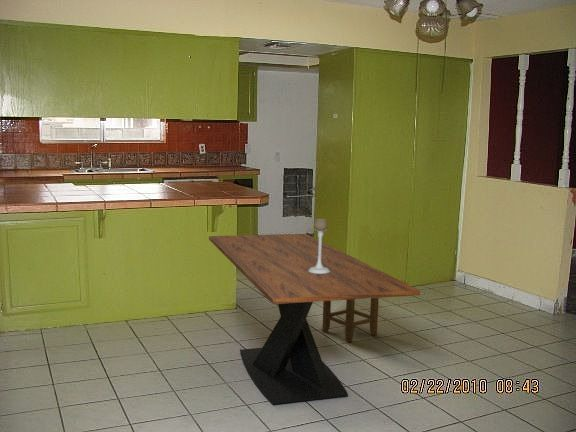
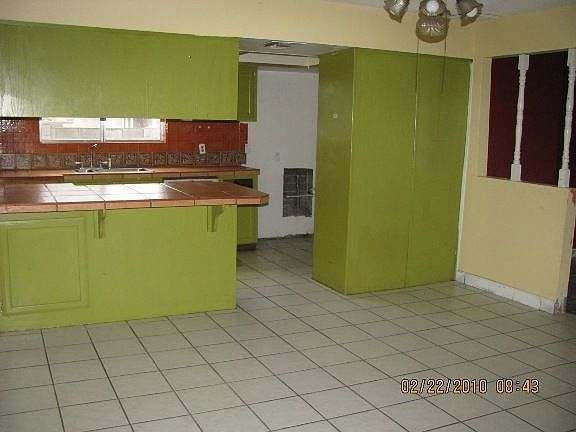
- stool [321,298,379,343]
- candle holder [308,218,330,274]
- dining table [208,233,421,405]
